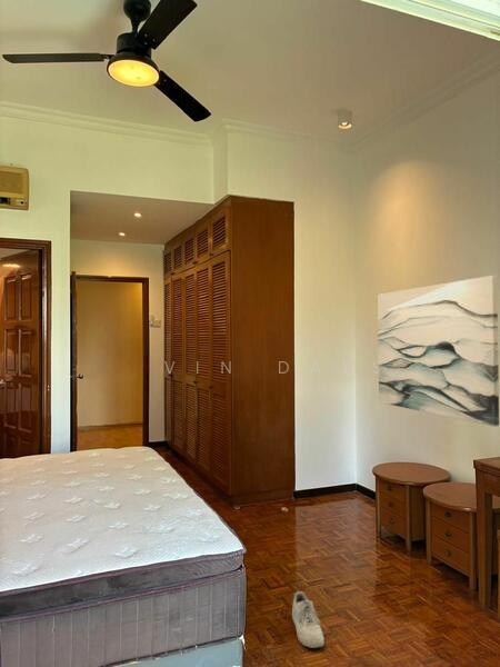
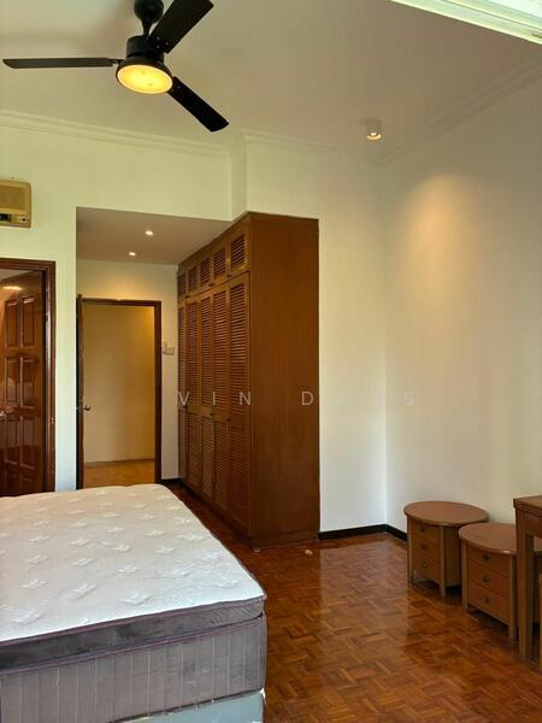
- wall art [377,275,500,428]
- shoe [291,590,326,649]
